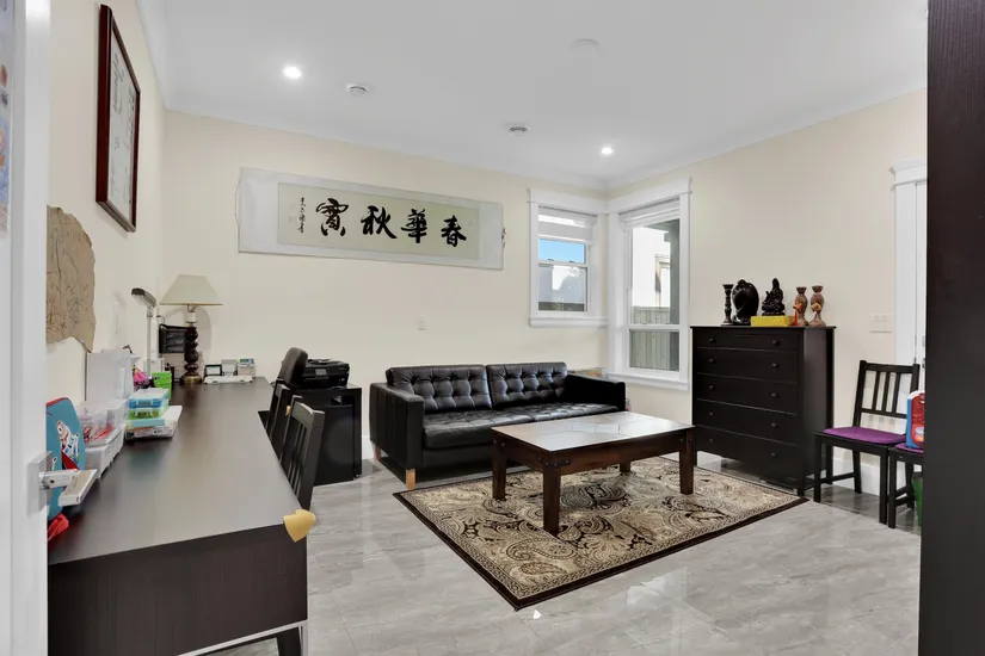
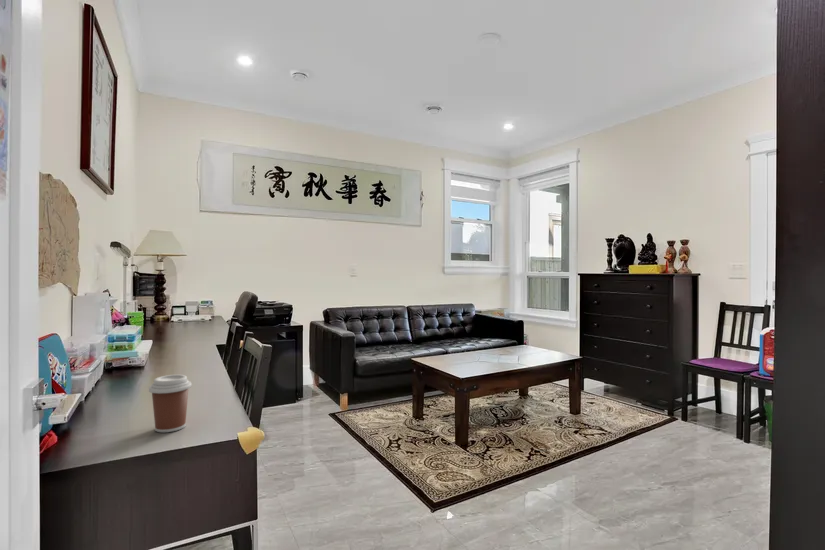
+ coffee cup [148,374,193,433]
